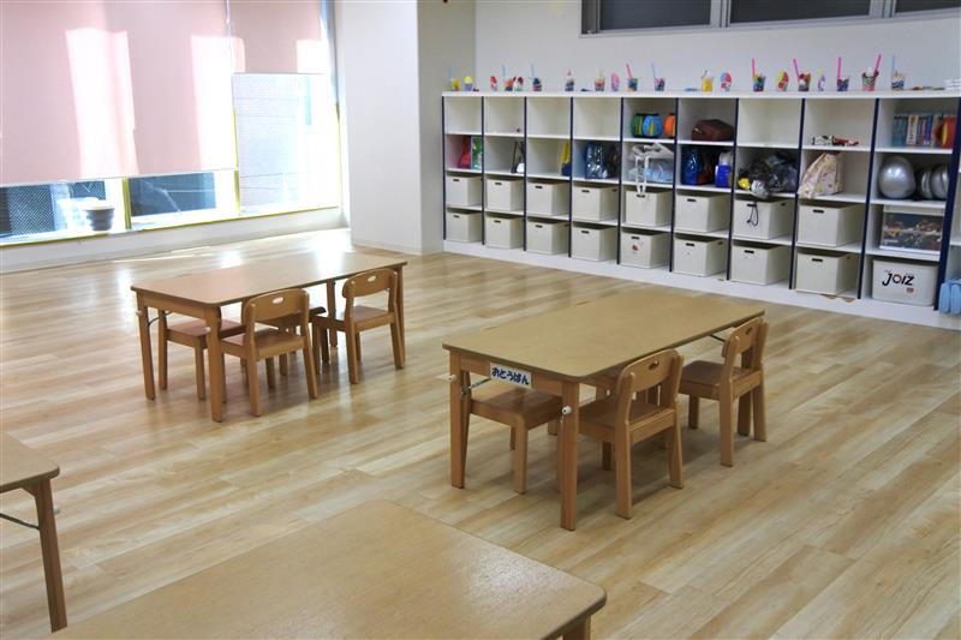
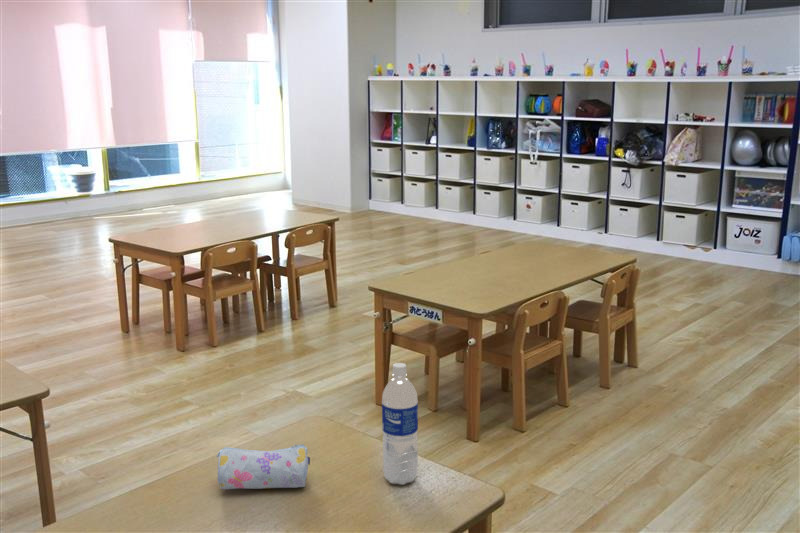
+ pencil case [216,443,311,490]
+ water bottle [381,362,419,486]
